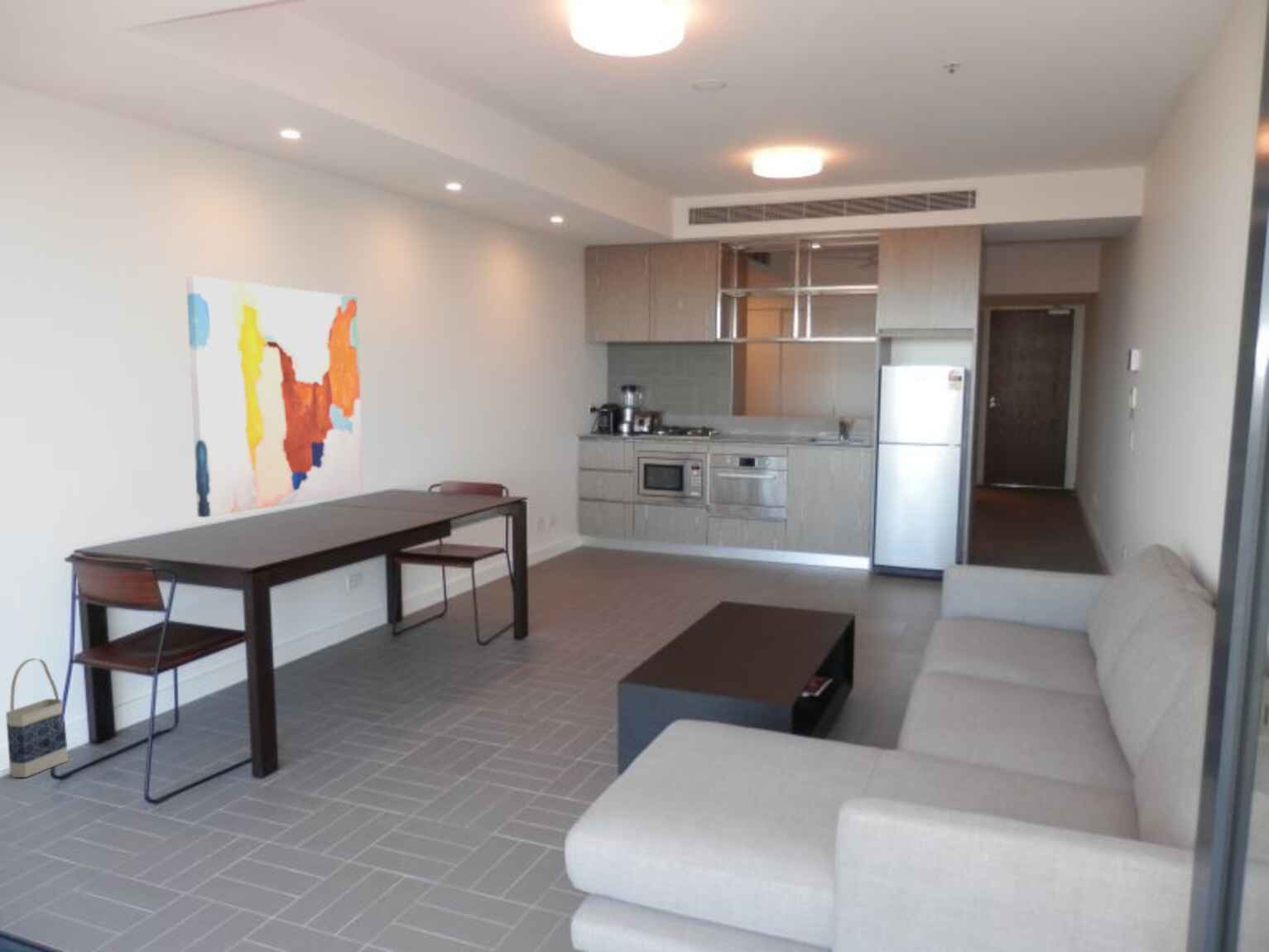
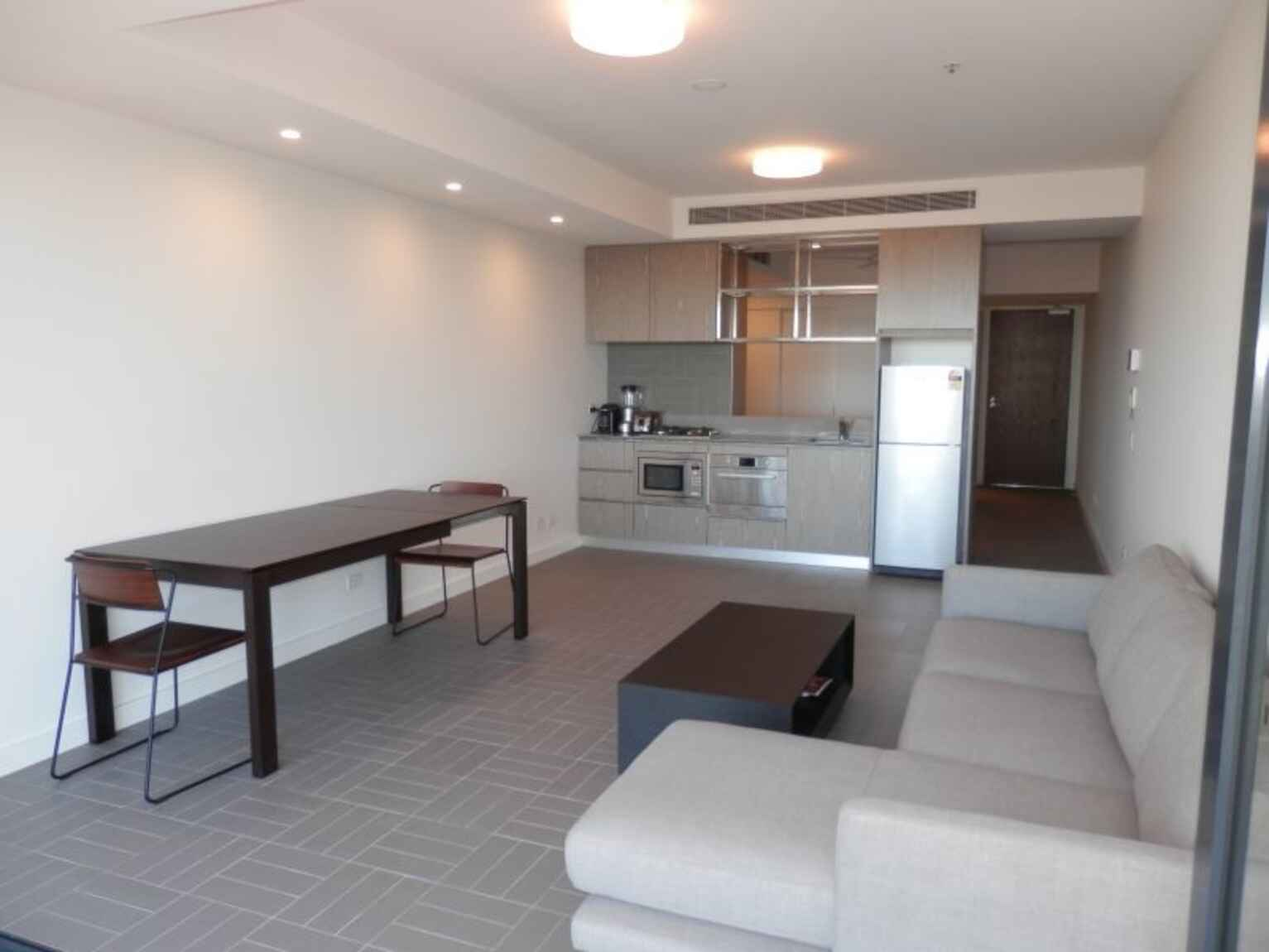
- bag [5,657,70,778]
- wall art [185,275,363,518]
